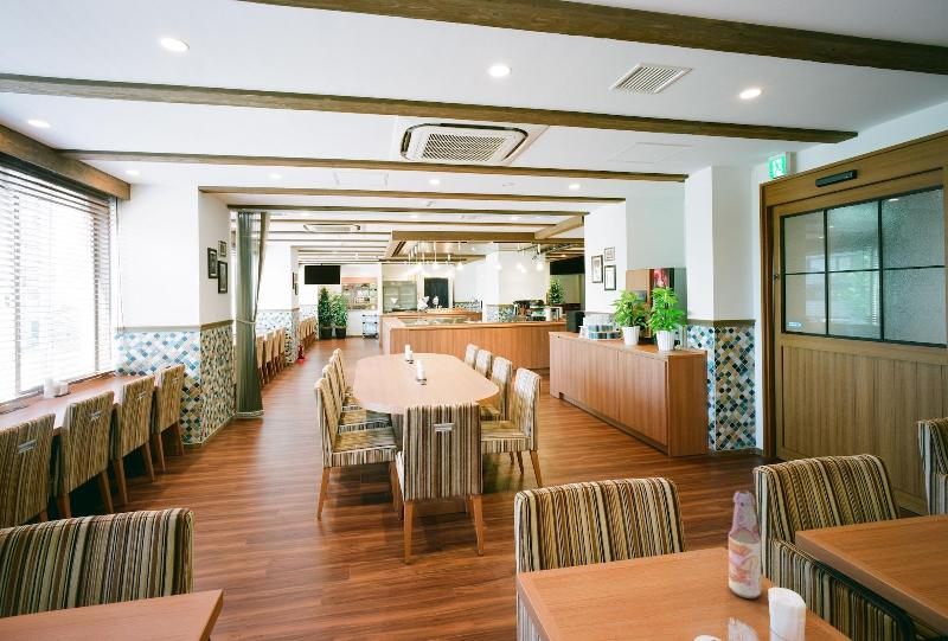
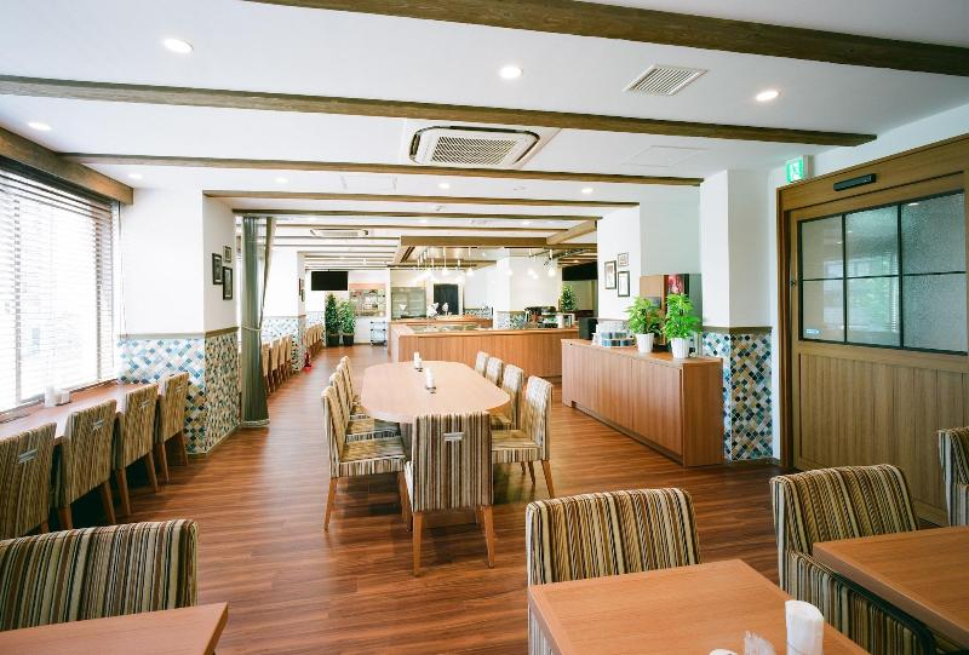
- bottle [728,489,762,600]
